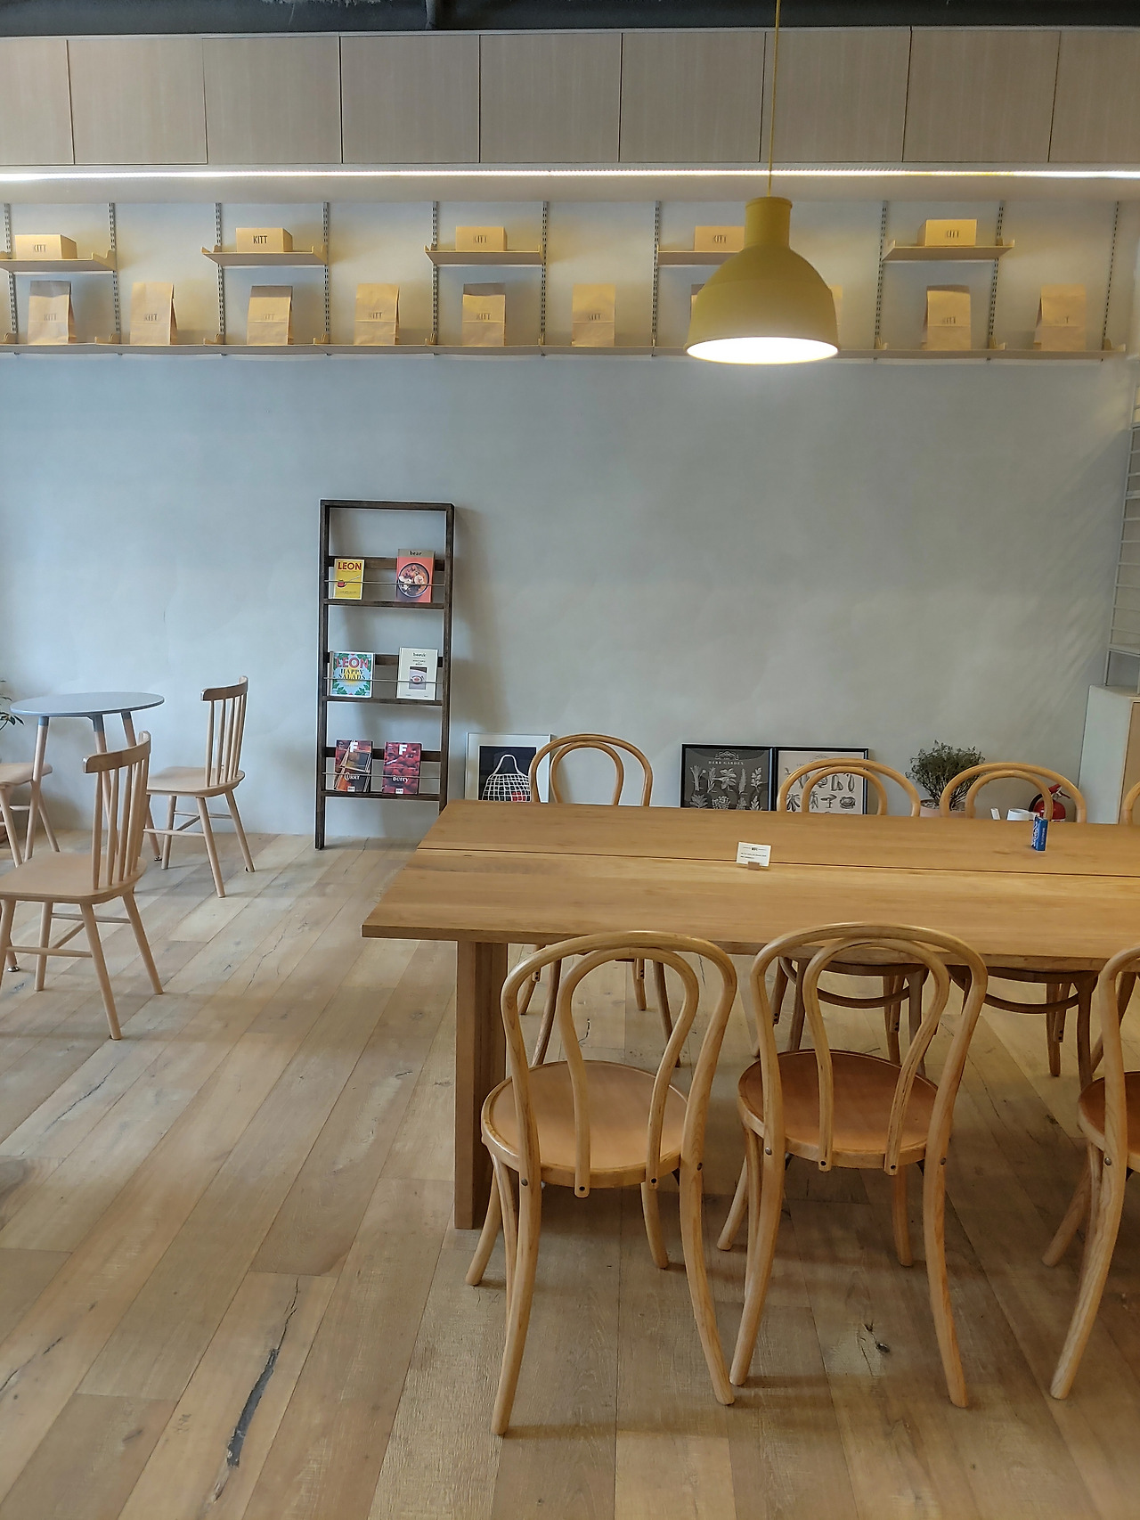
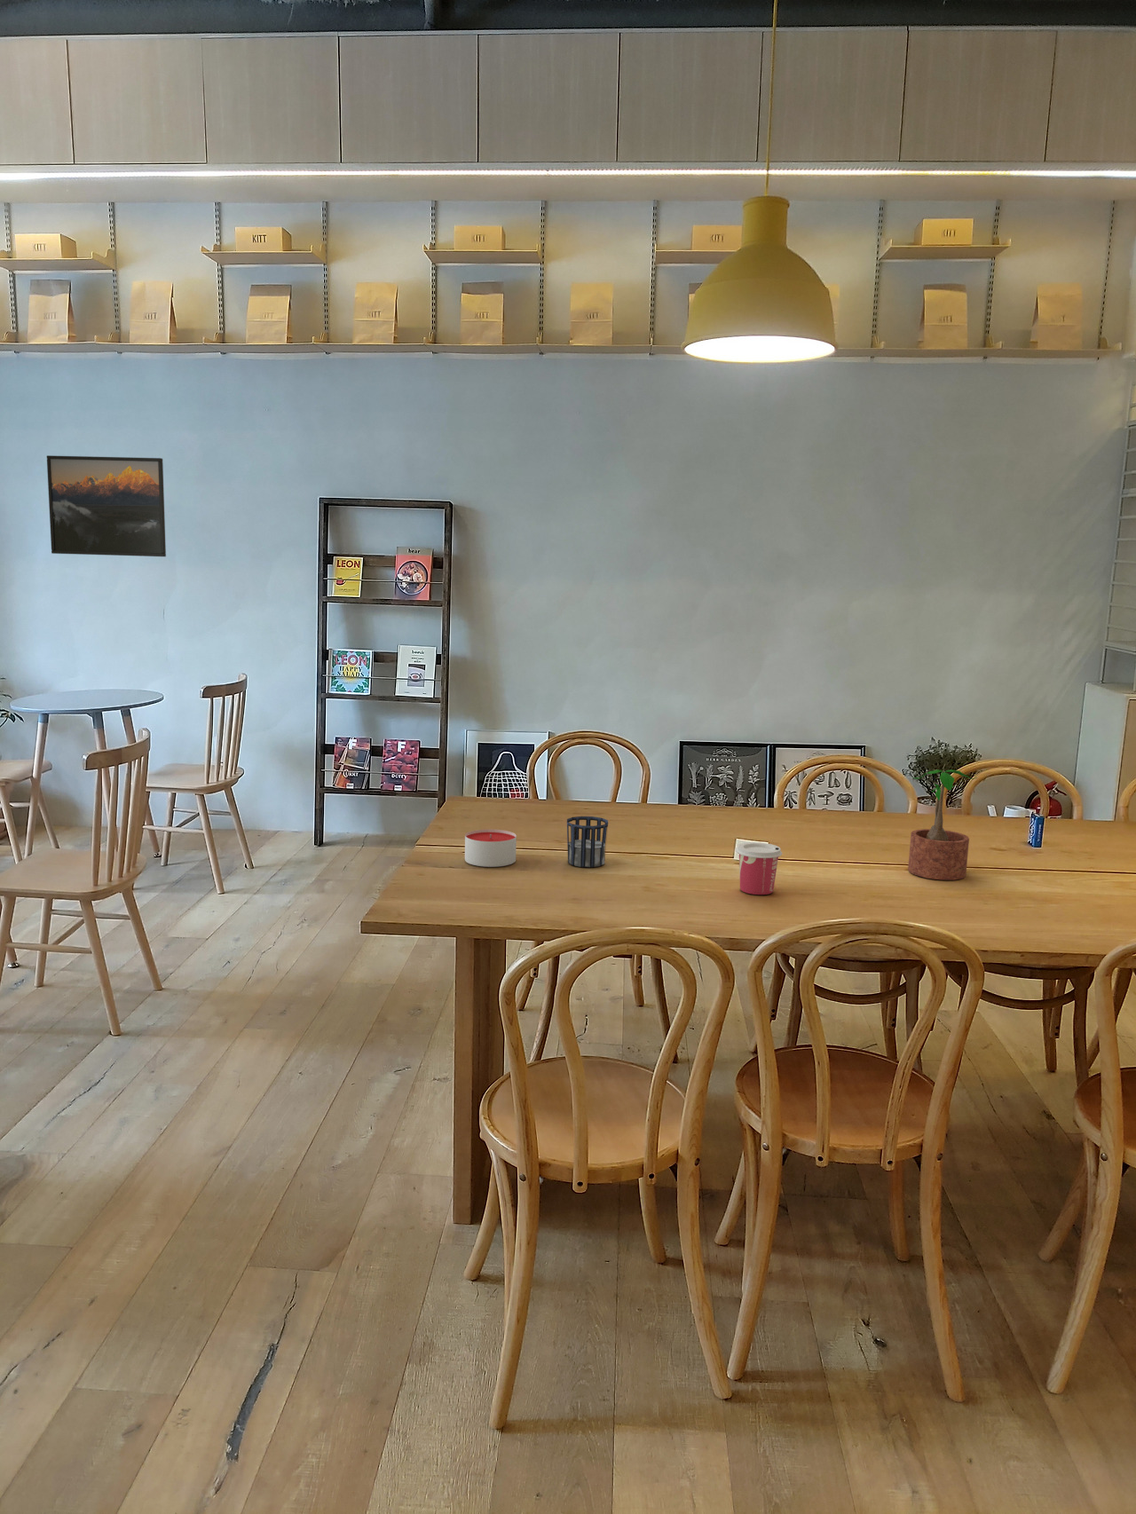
+ cup [735,841,783,896]
+ potted plant [907,768,978,882]
+ candle [464,829,518,867]
+ cup [567,816,609,867]
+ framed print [47,455,167,557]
